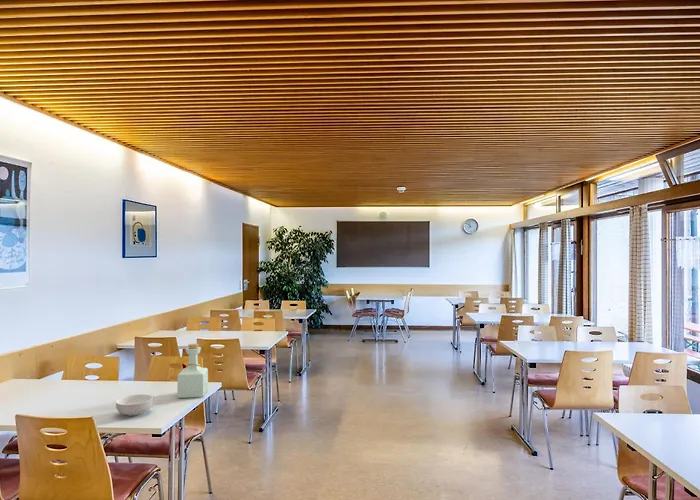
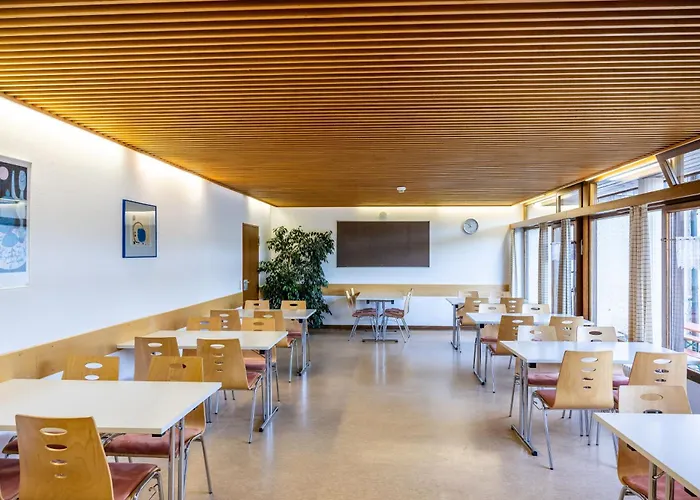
- cereal bowl [115,393,154,417]
- bottle [176,343,209,399]
